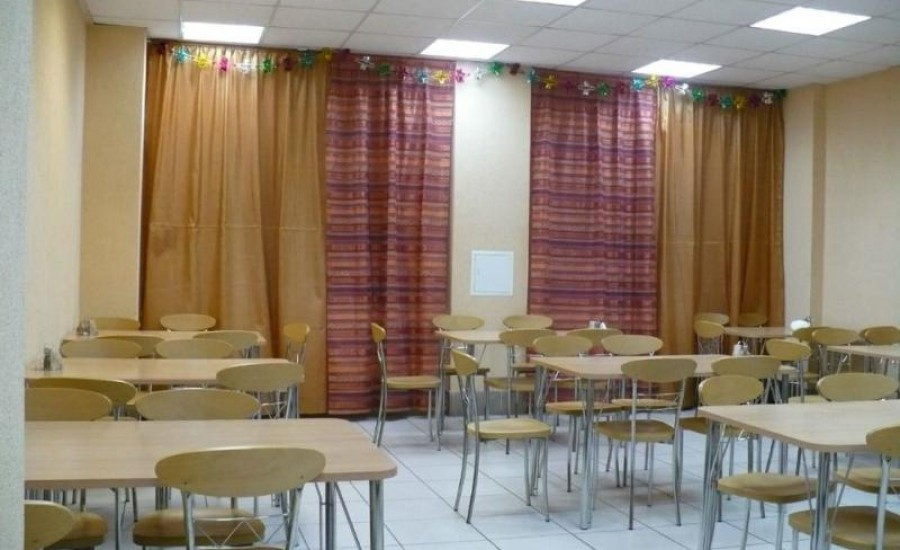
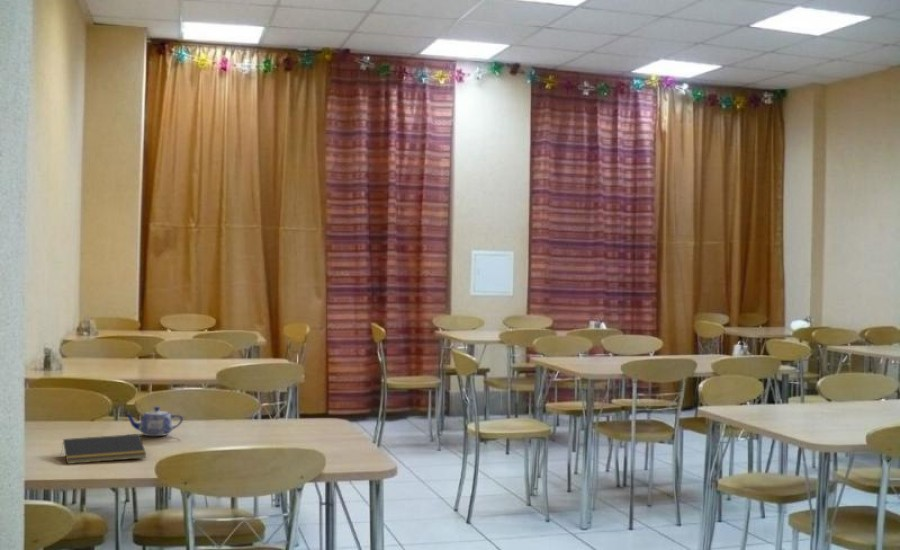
+ teapot [123,406,184,437]
+ notepad [60,433,147,465]
